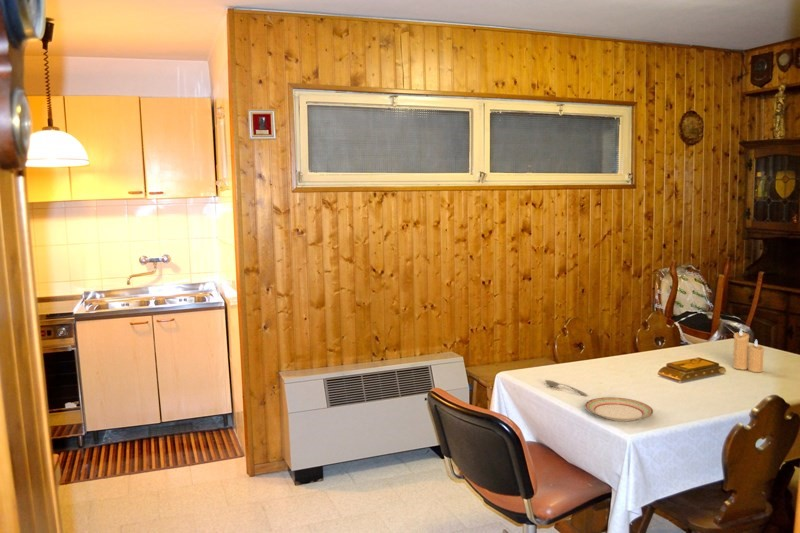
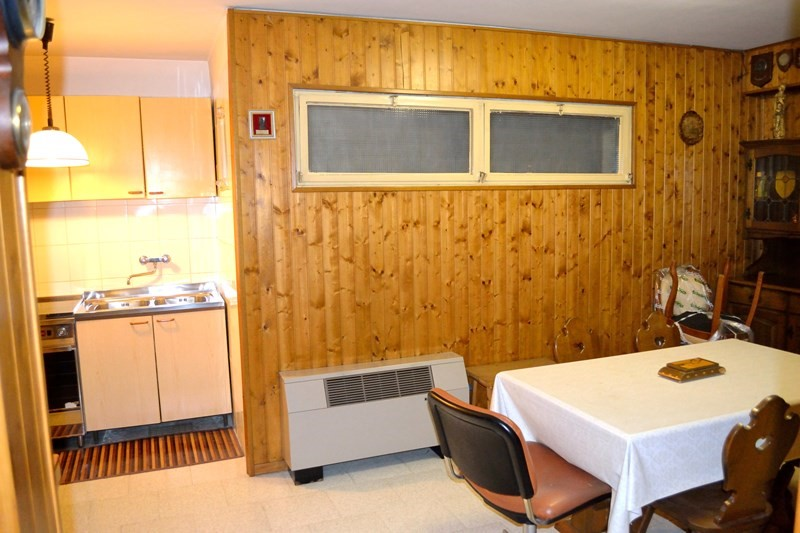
- candle [732,328,765,373]
- soupspoon [544,379,588,397]
- plate [584,396,654,422]
